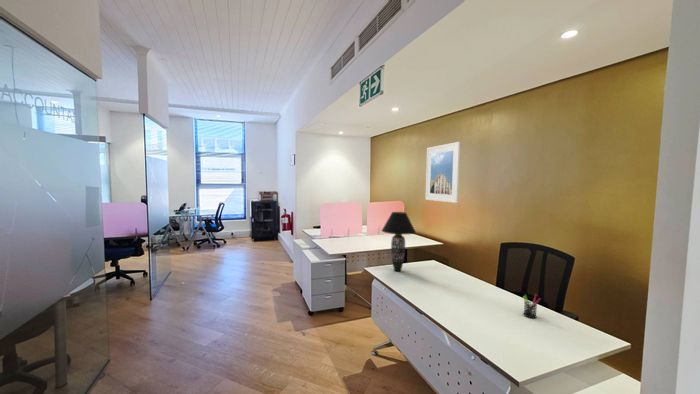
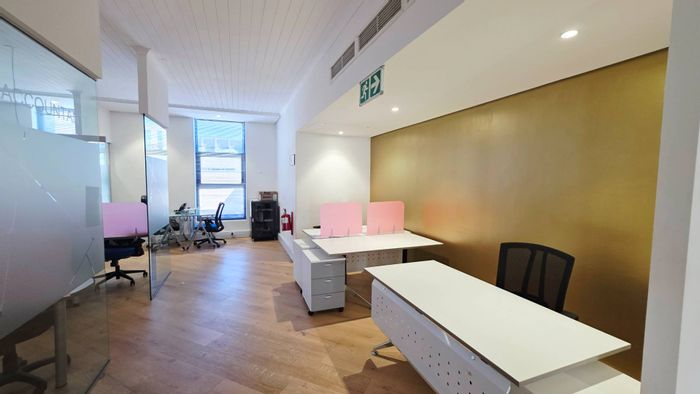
- table lamp [381,211,417,272]
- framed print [424,141,461,204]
- pen holder [522,293,542,319]
